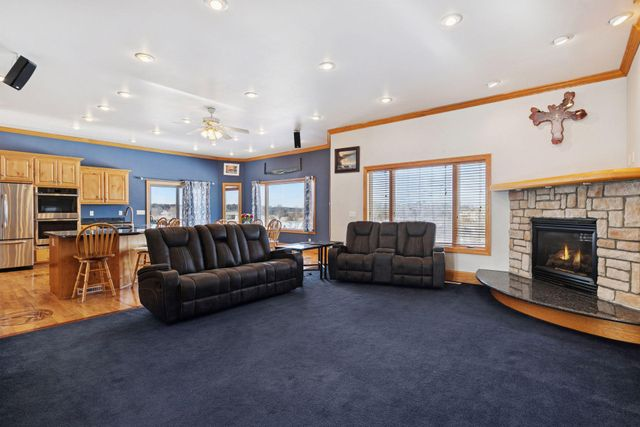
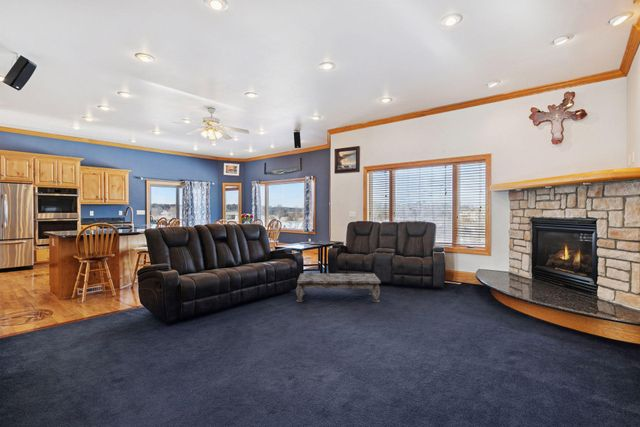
+ coffee table [295,273,382,303]
